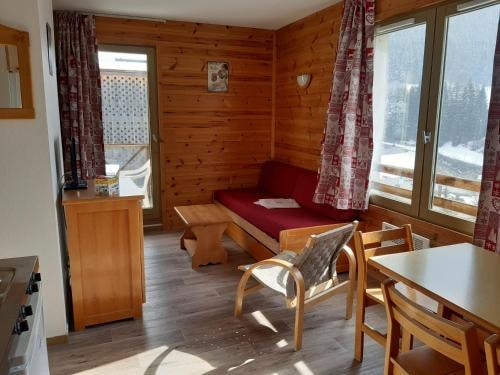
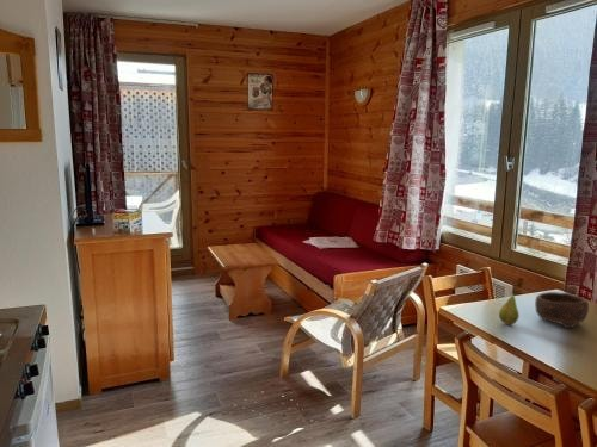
+ fruit [498,291,521,325]
+ bowl [534,291,590,329]
